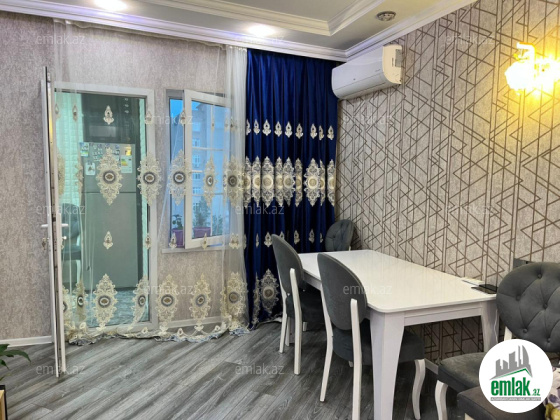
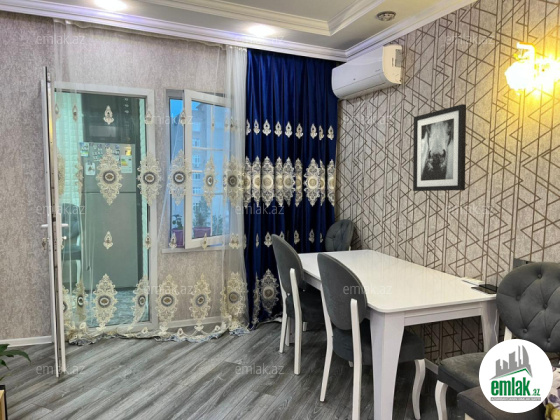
+ wall art [412,103,467,192]
